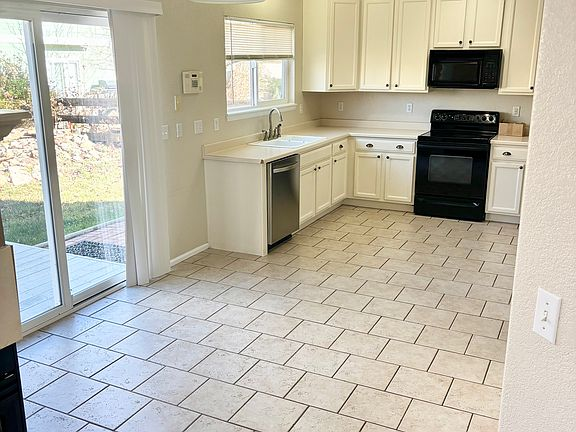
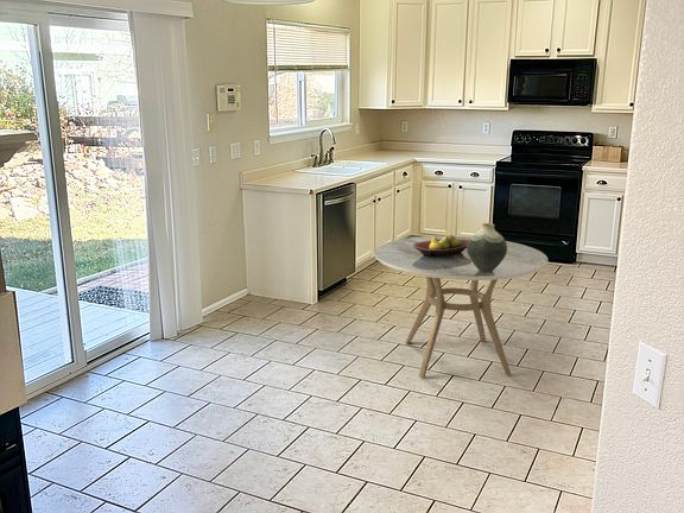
+ fruit bowl [413,234,469,258]
+ vase [467,222,507,272]
+ dining table [373,235,549,379]
